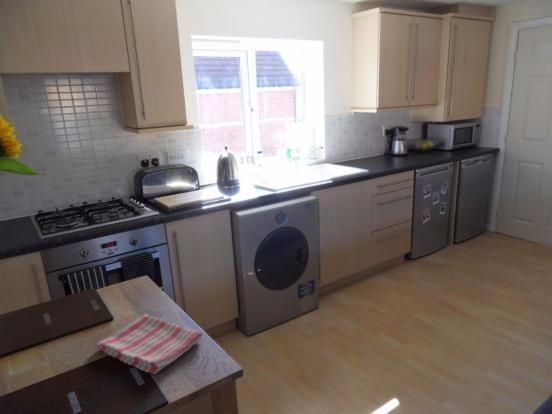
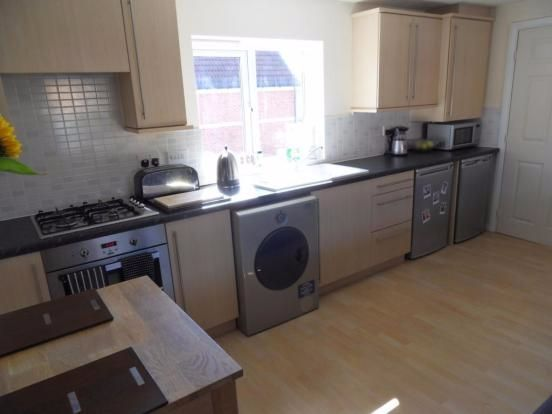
- dish towel [94,313,204,375]
